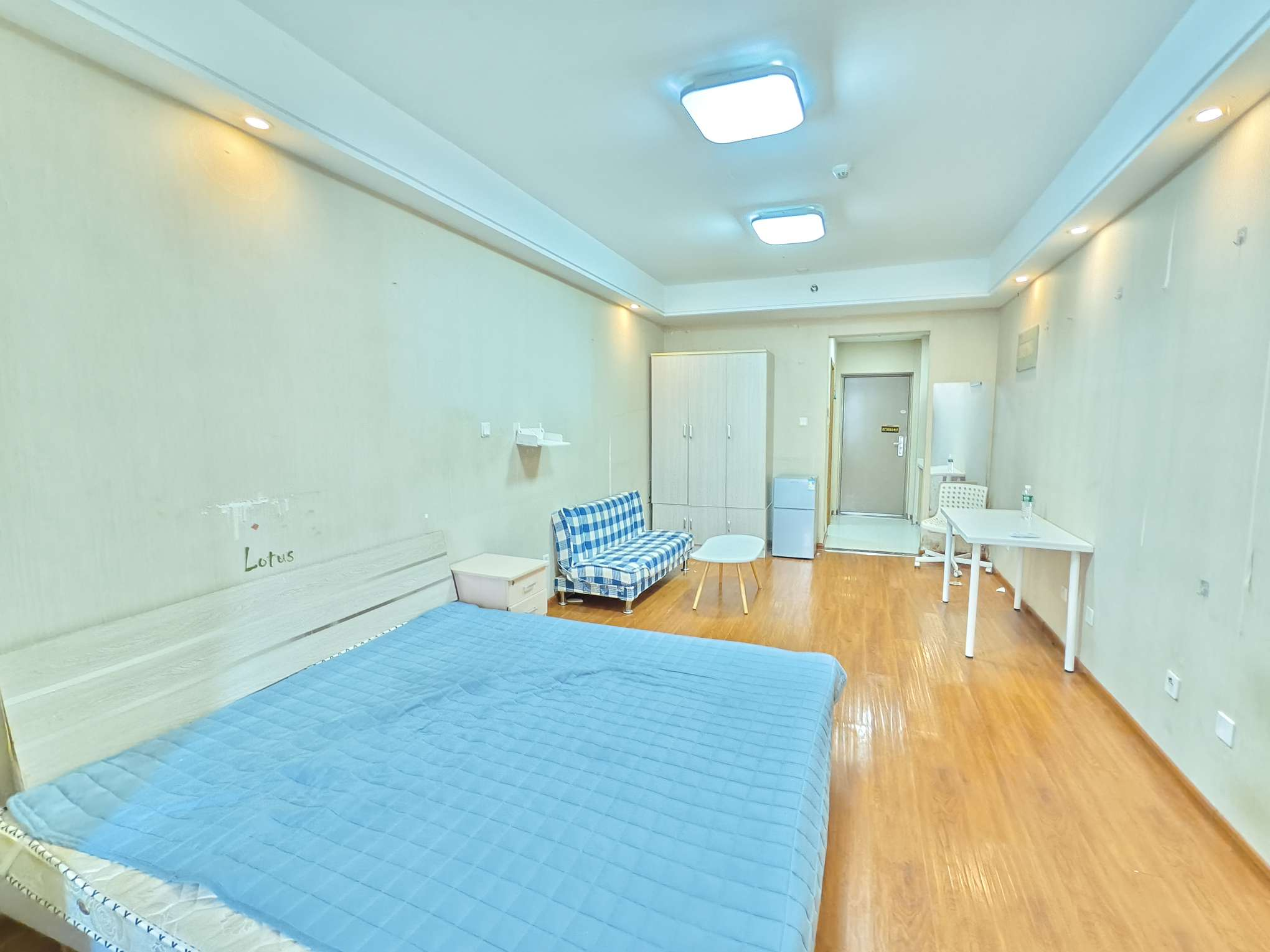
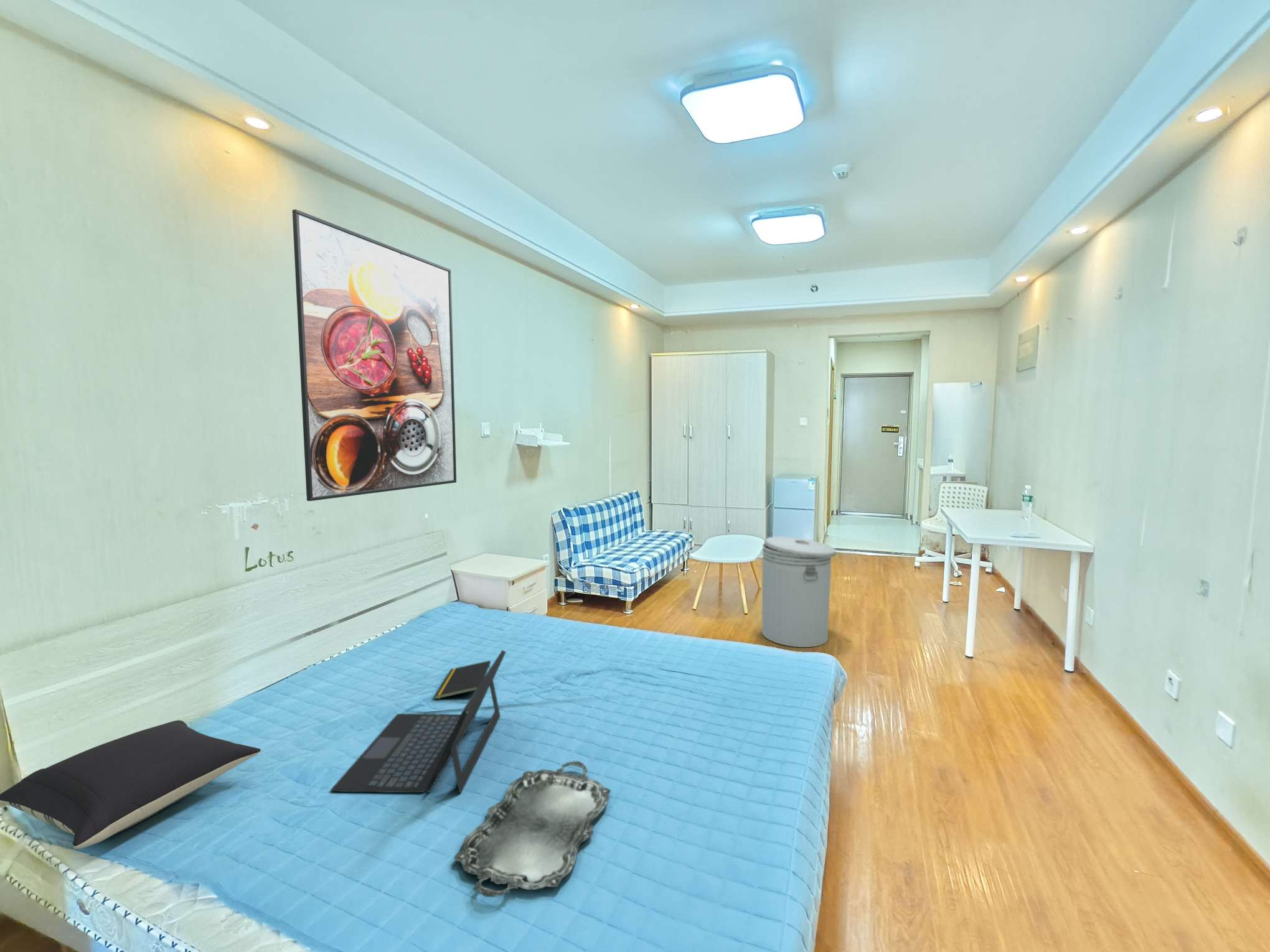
+ pillow [0,720,261,849]
+ serving tray [454,760,611,898]
+ can [761,536,837,648]
+ notepad [434,660,491,700]
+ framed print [291,208,457,502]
+ laptop [331,650,507,794]
